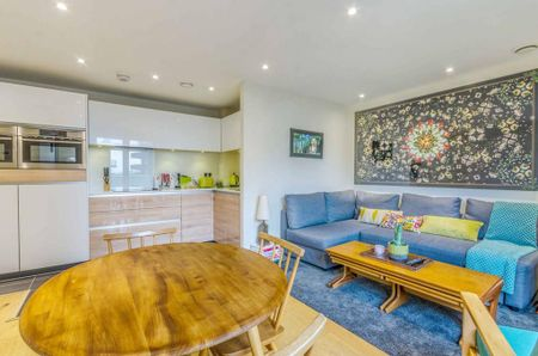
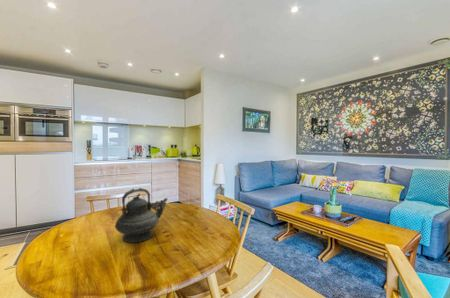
+ teapot [114,187,168,244]
